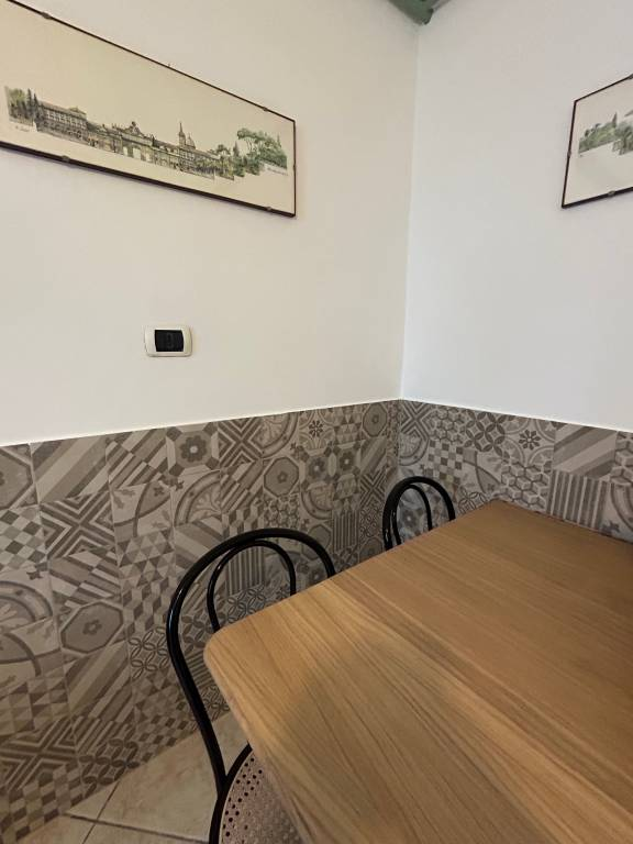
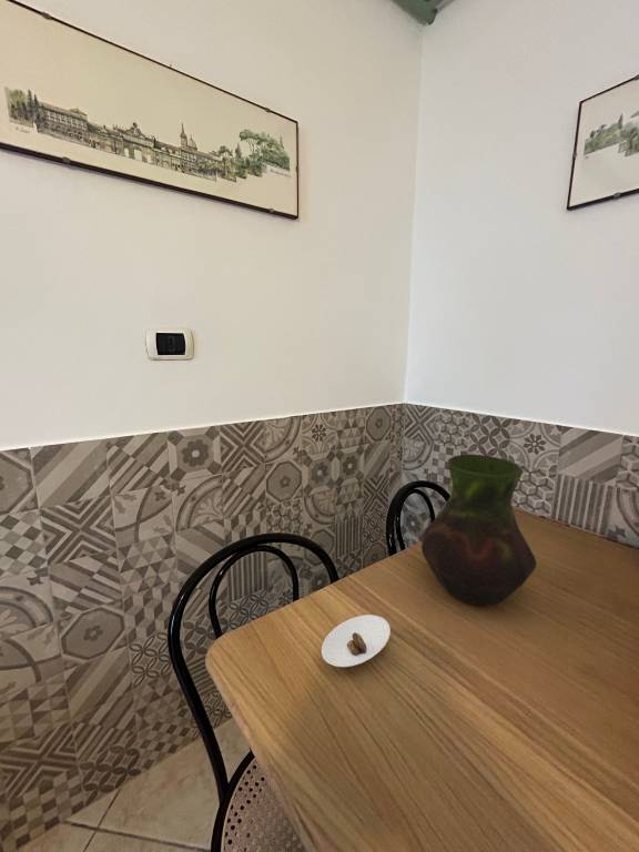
+ saucer [321,613,392,668]
+ vase [420,454,537,607]
